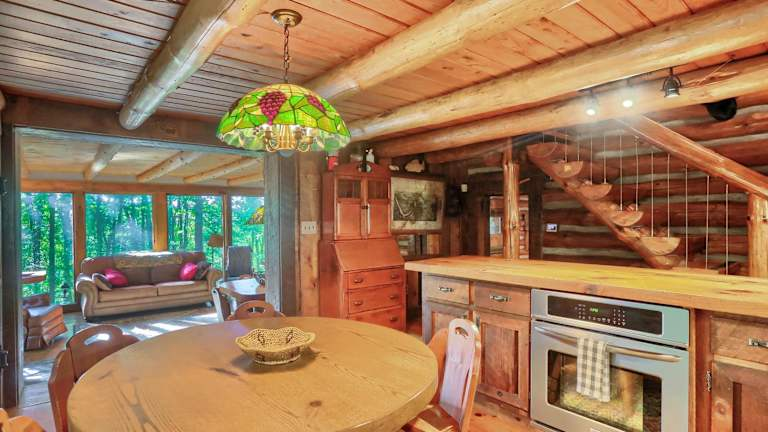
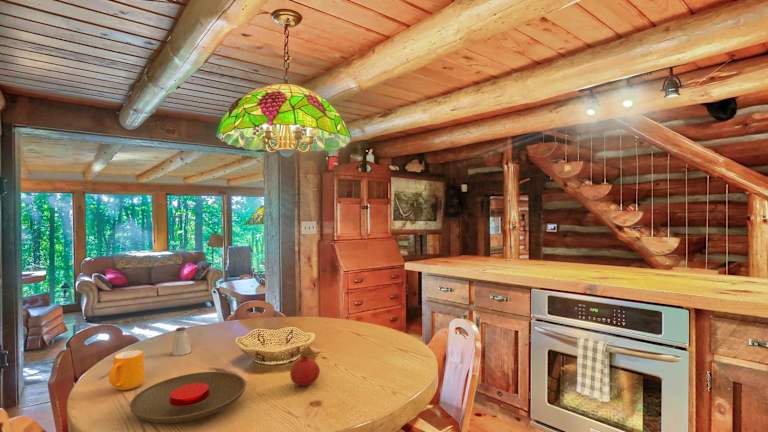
+ plate [129,371,247,424]
+ saltshaker [171,326,192,357]
+ mug [108,349,145,391]
+ fruit [289,353,321,387]
